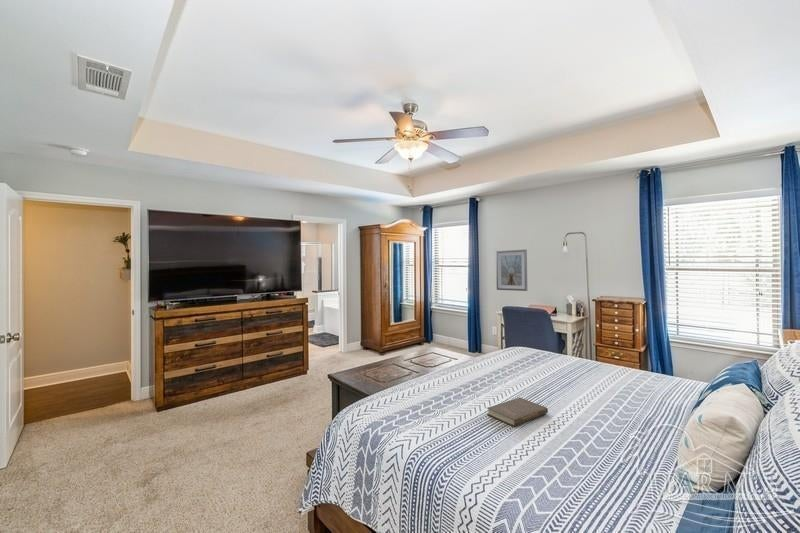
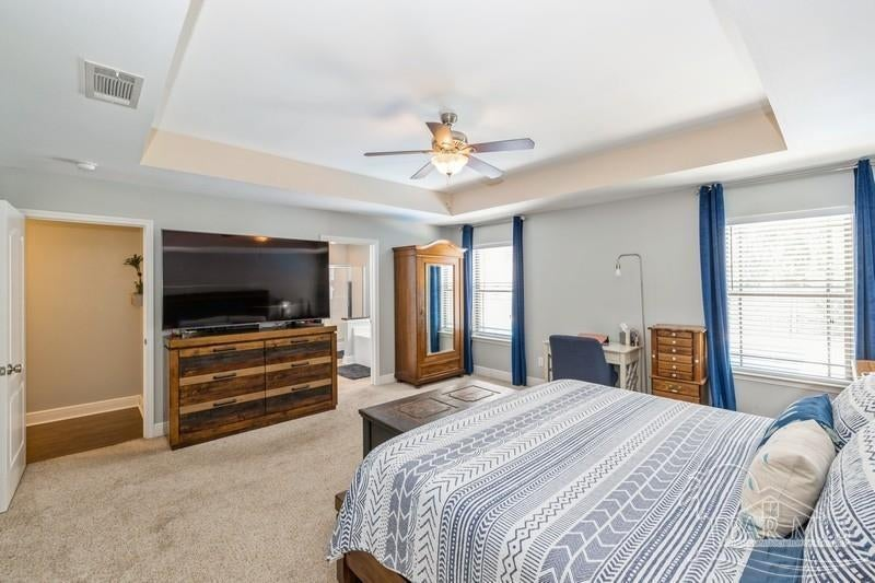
- picture frame [495,248,528,292]
- book [486,396,549,427]
